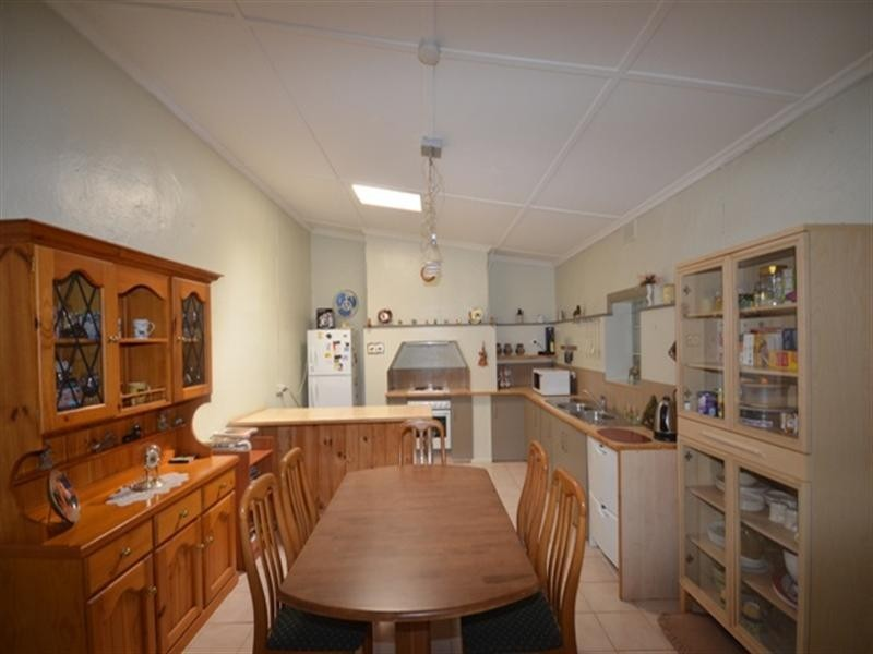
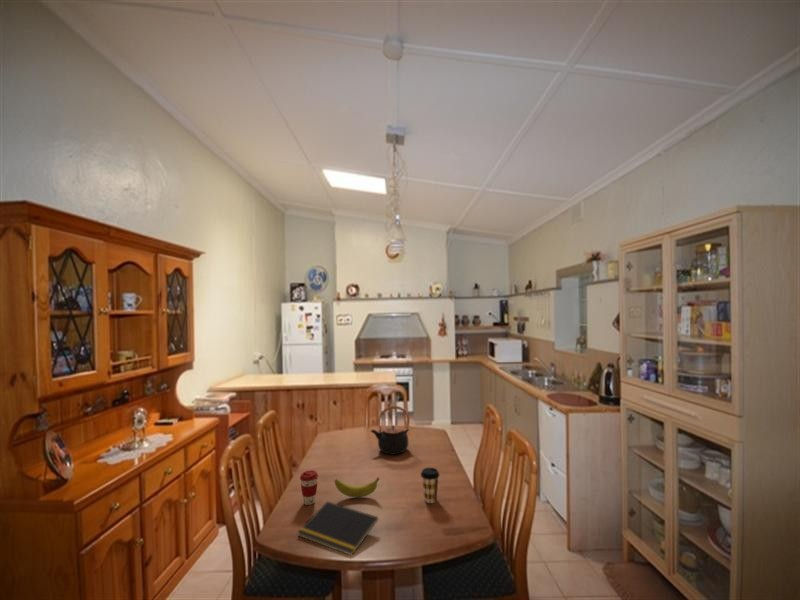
+ coffee cup [420,467,440,504]
+ banana [334,476,380,498]
+ teapot [370,405,410,456]
+ notepad [296,500,379,557]
+ coffee cup [299,469,319,506]
